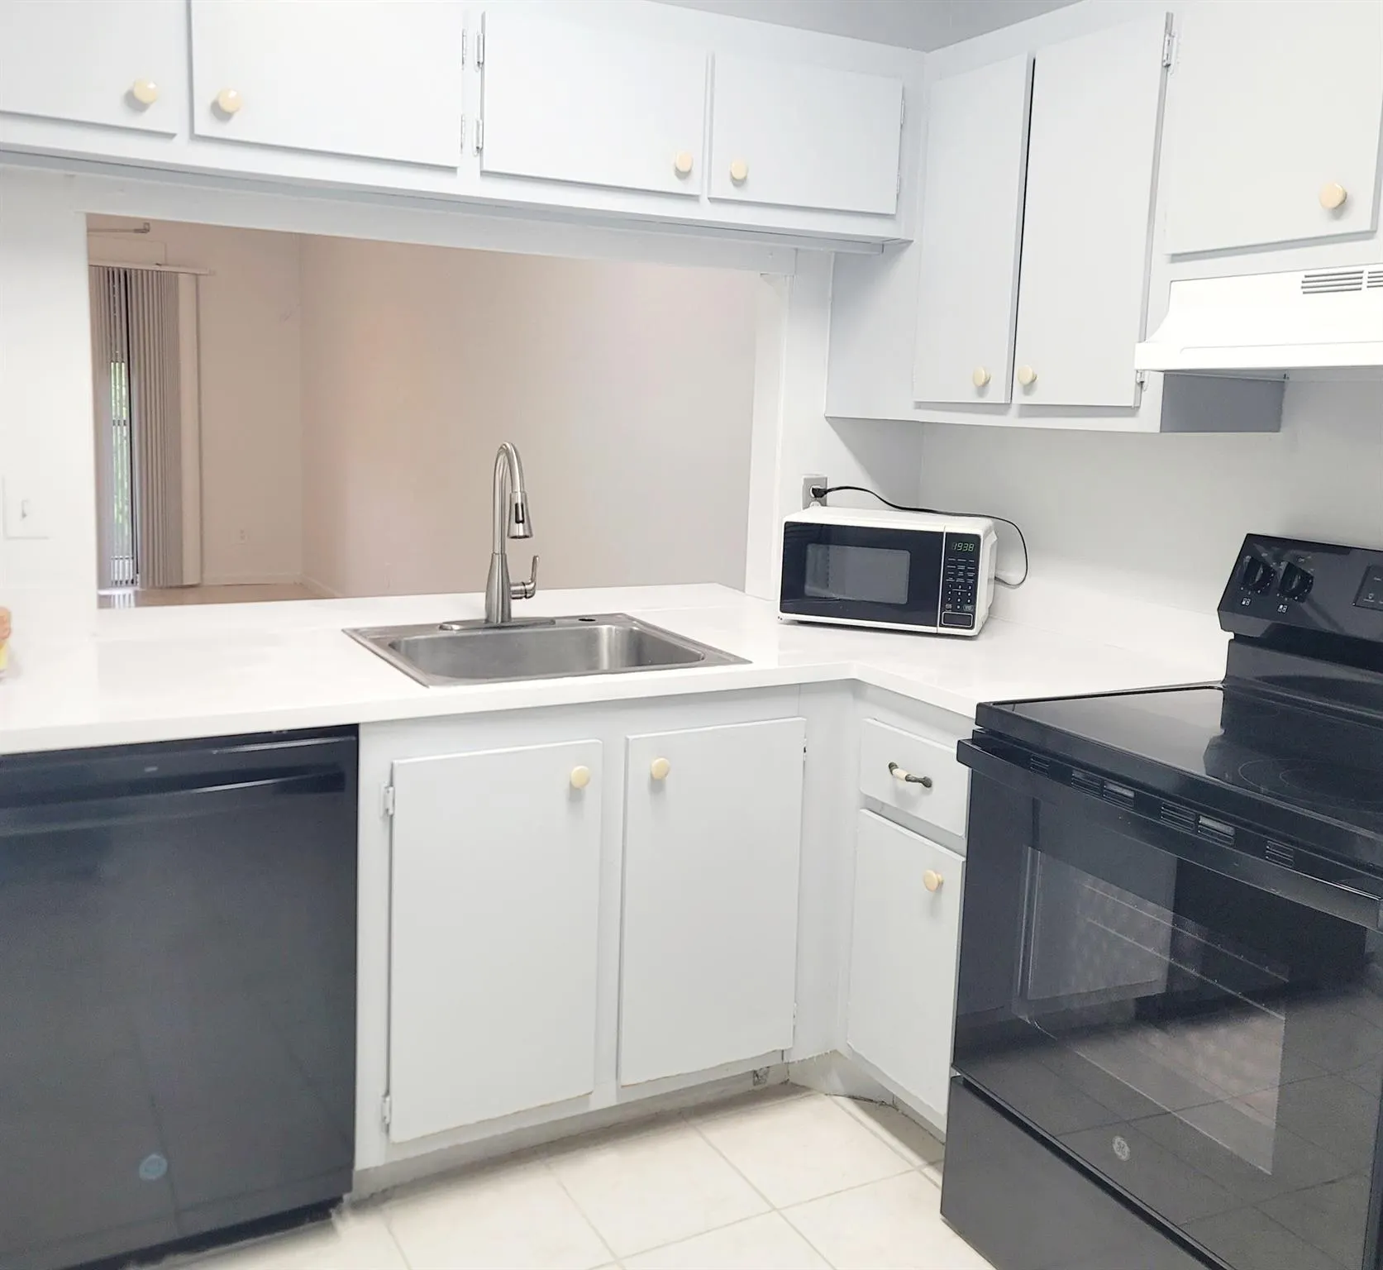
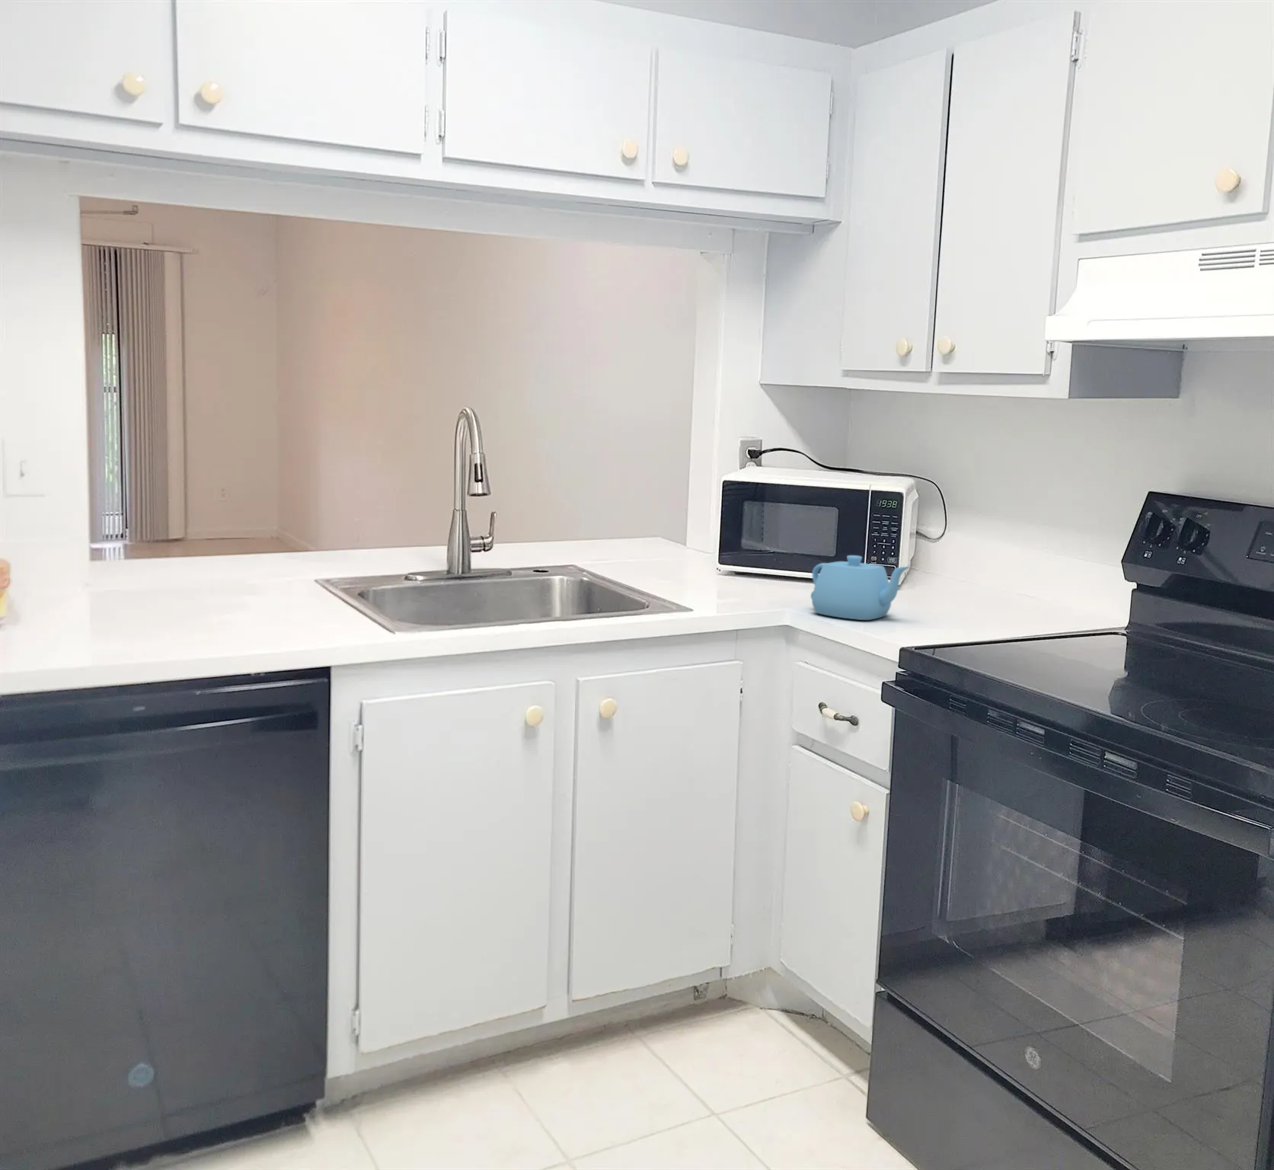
+ teapot [810,555,911,621]
